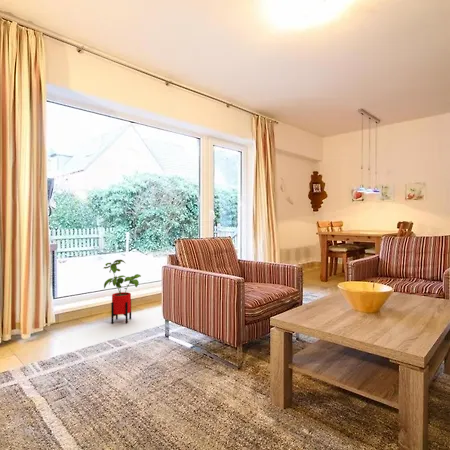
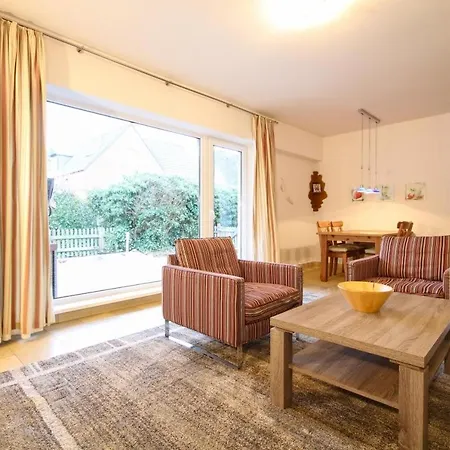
- house plant [103,259,142,324]
